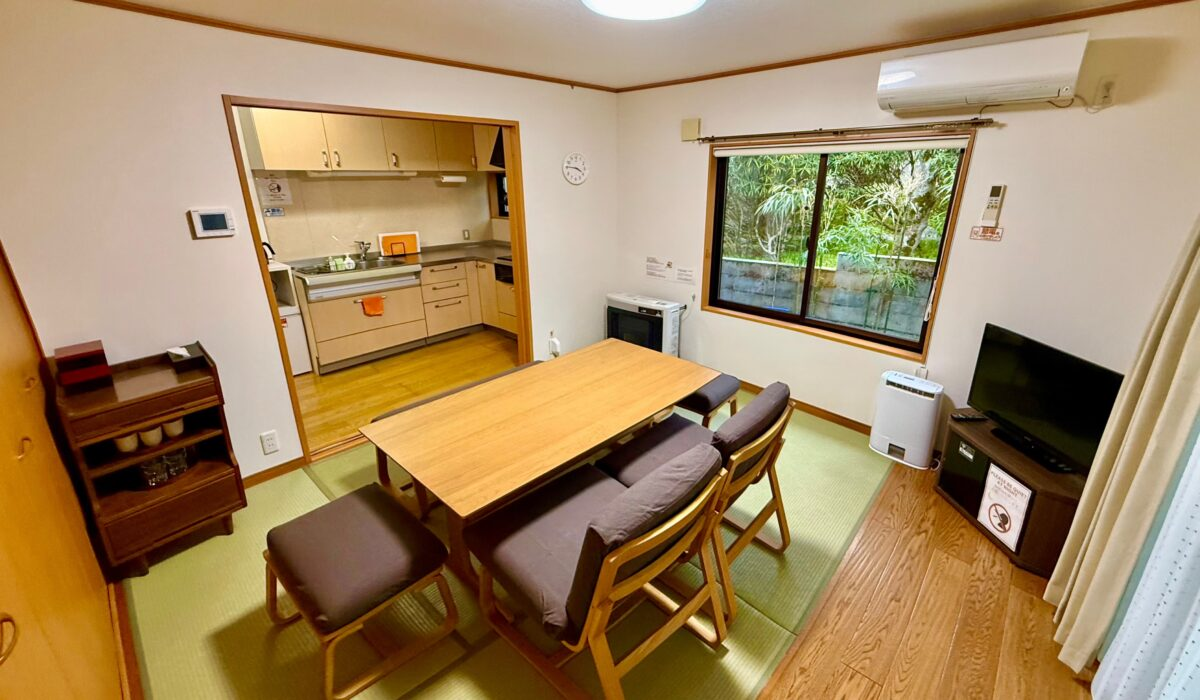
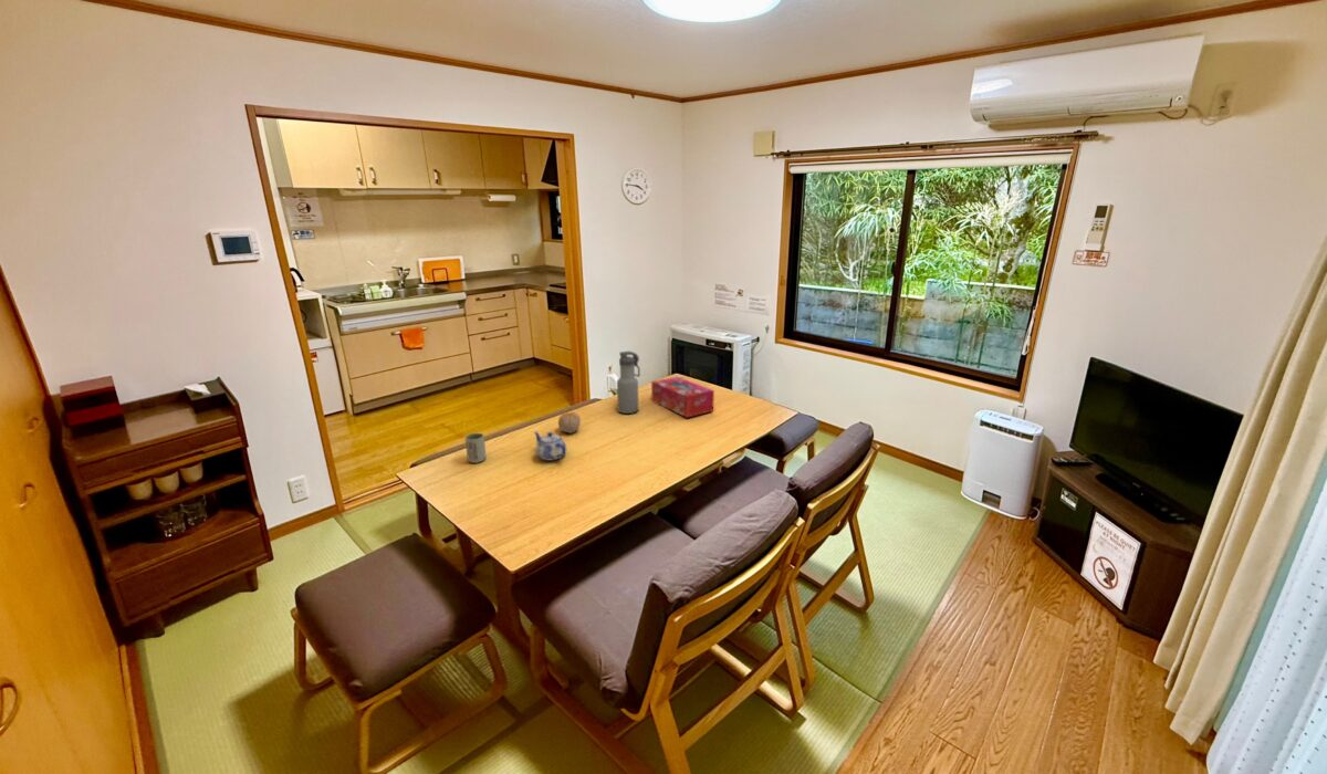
+ fruit [557,411,582,435]
+ water bottle [616,351,641,415]
+ tissue box [650,376,715,419]
+ teapot [533,430,567,461]
+ cup [463,432,488,464]
